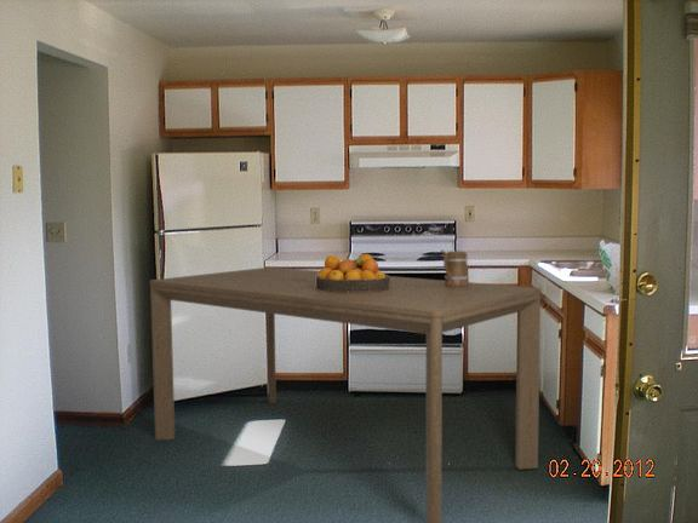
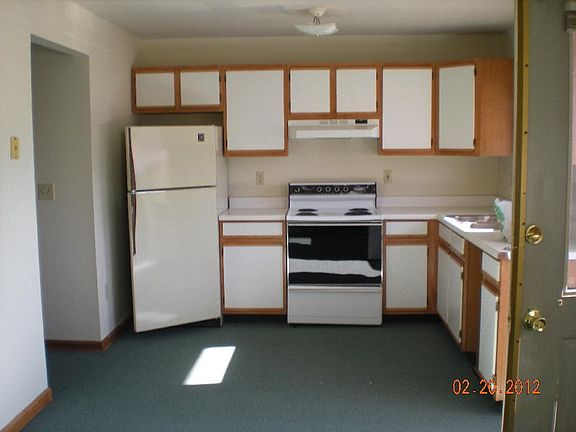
- dining table [149,266,543,523]
- beer mug [440,249,470,287]
- fruit bowl [316,253,390,292]
